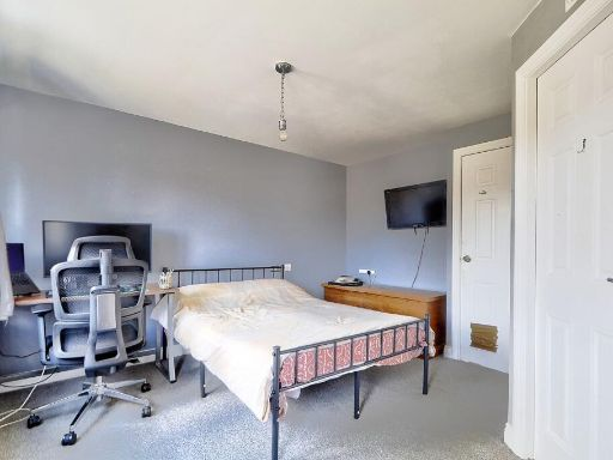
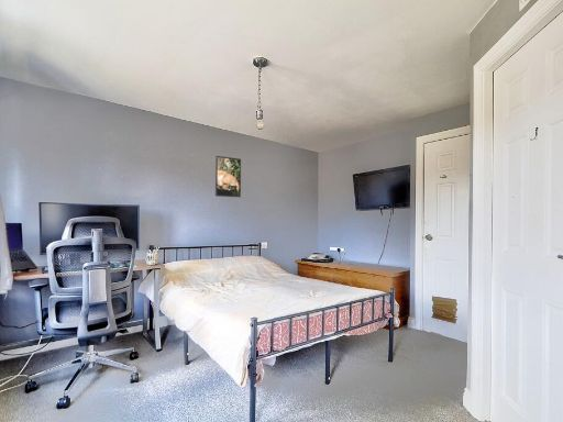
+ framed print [214,155,242,198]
